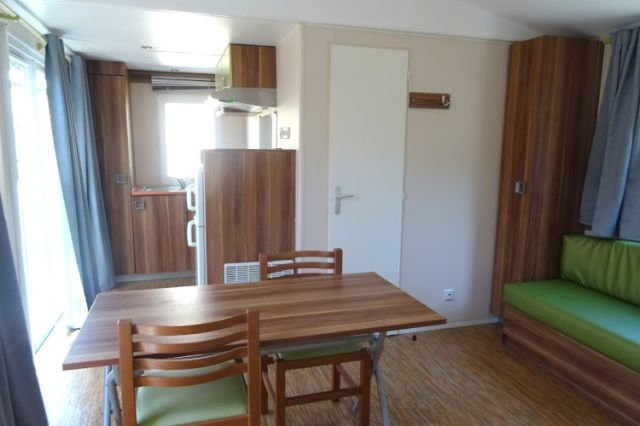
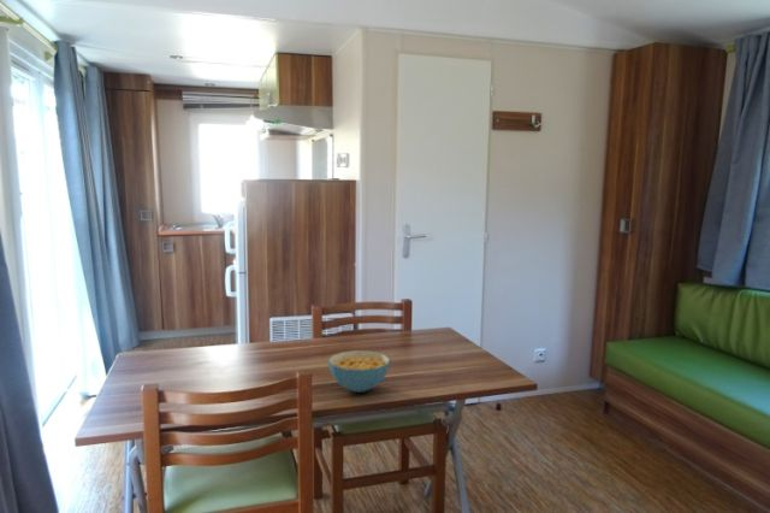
+ cereal bowl [327,349,391,394]
